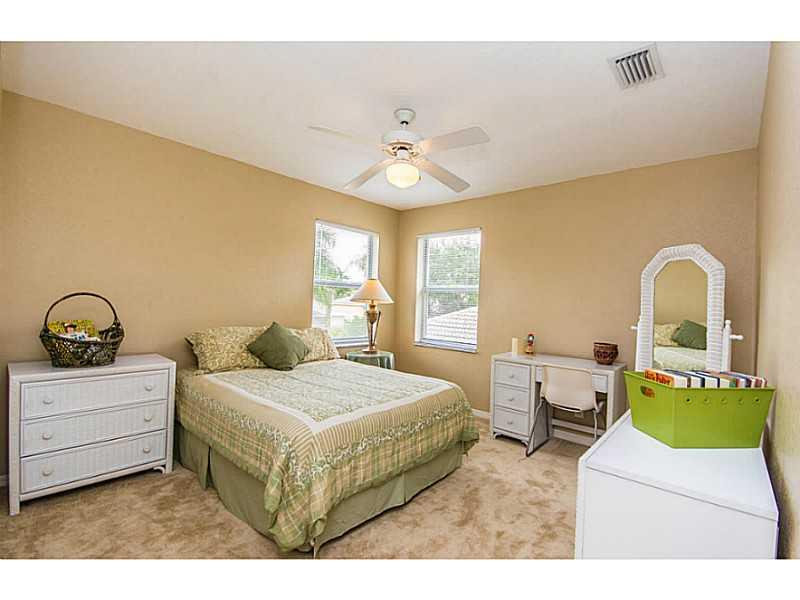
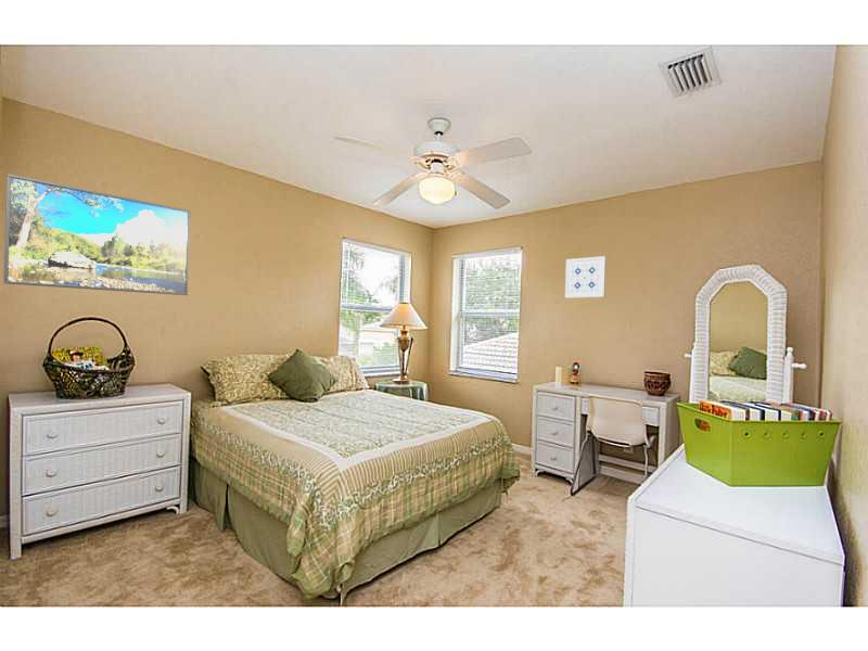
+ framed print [3,173,191,296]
+ wall art [564,255,608,299]
